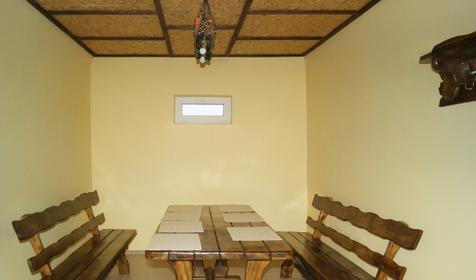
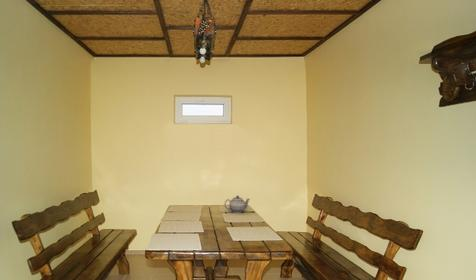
+ teapot [223,195,251,214]
